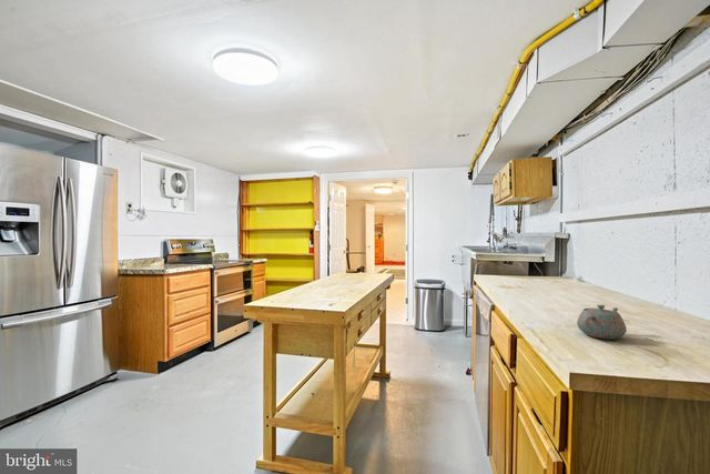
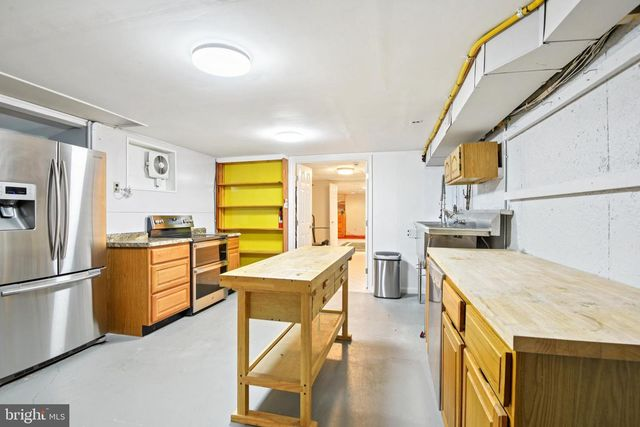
- teapot [576,303,628,341]
